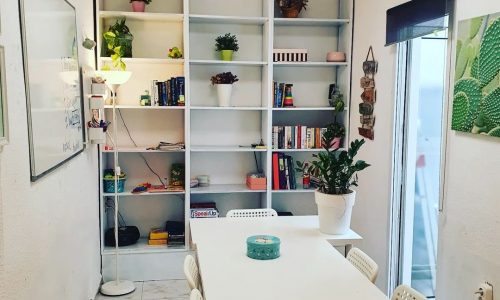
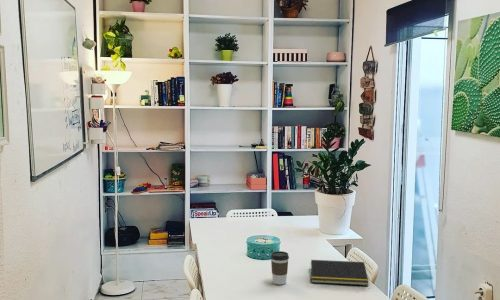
+ notepad [309,259,370,286]
+ coffee cup [270,250,290,285]
